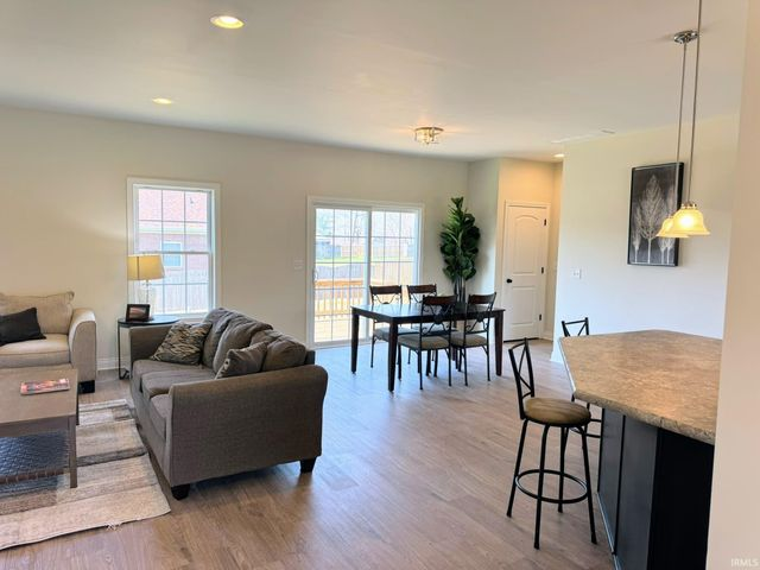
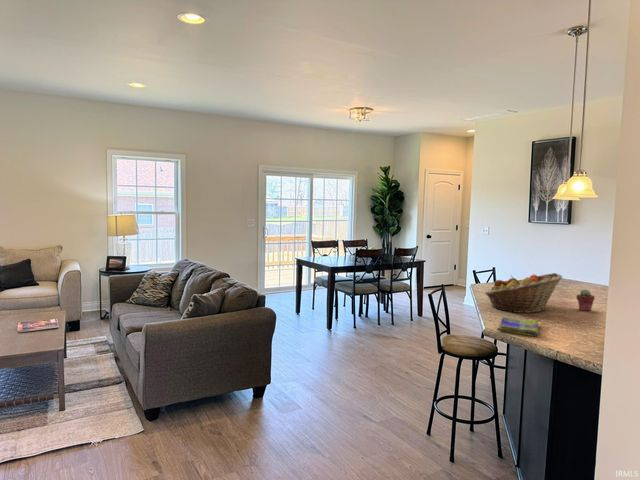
+ fruit basket [484,272,563,314]
+ dish towel [496,316,540,337]
+ potted succulent [575,289,596,312]
